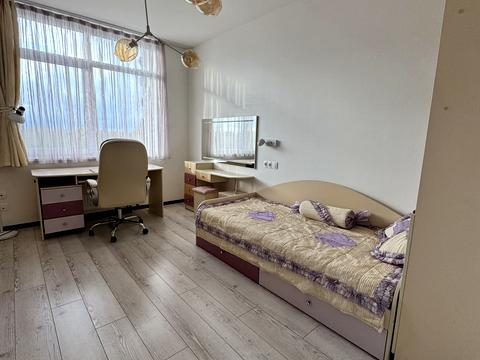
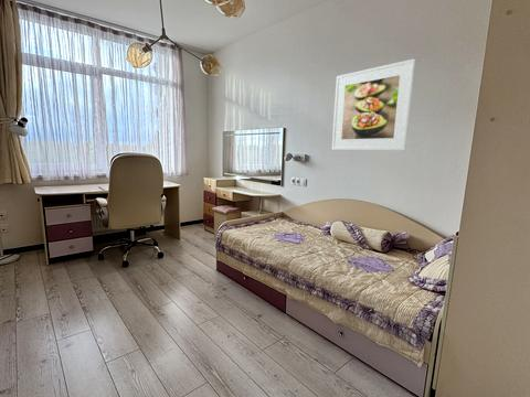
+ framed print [331,58,416,151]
